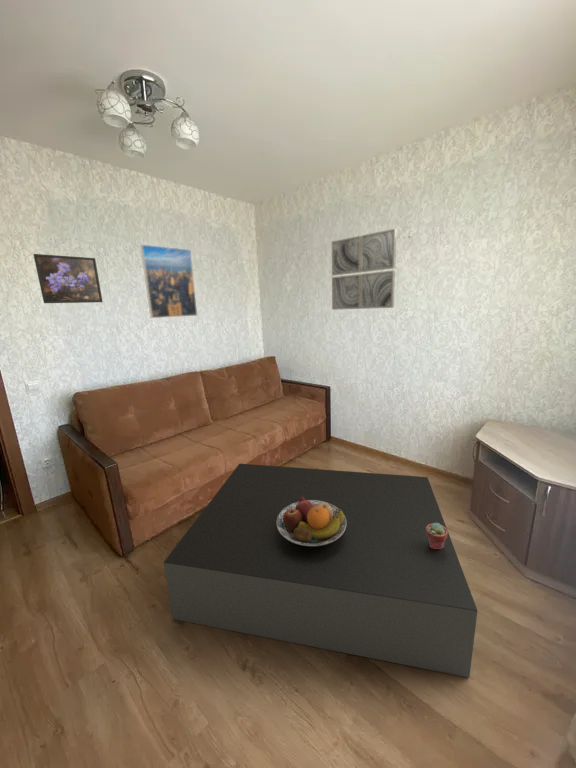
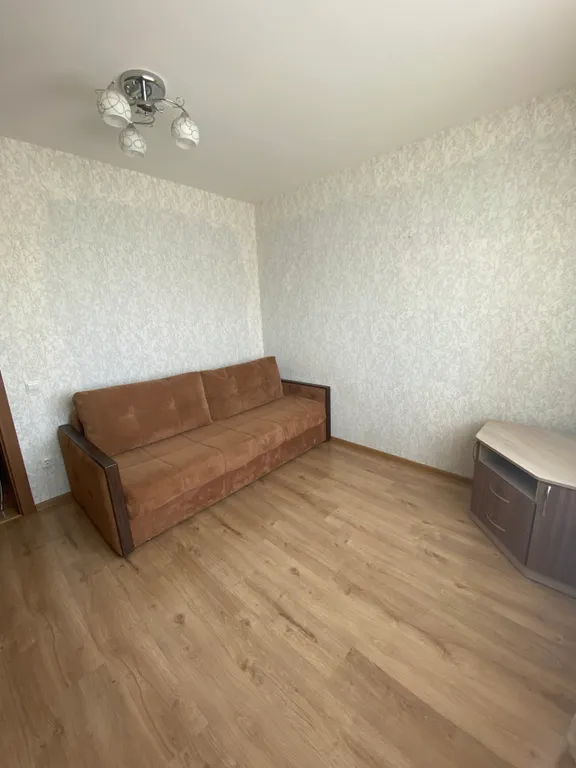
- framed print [33,253,104,304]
- coffee table [163,463,479,678]
- fruit bowl [277,496,346,546]
- wall art [331,228,398,311]
- potted succulent [426,523,449,549]
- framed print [140,244,198,319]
